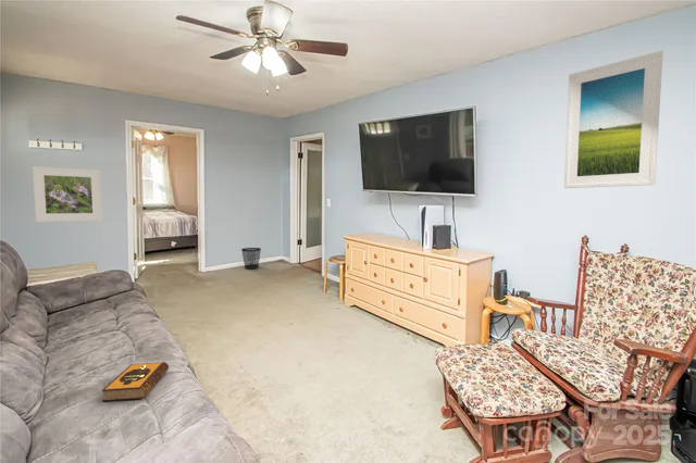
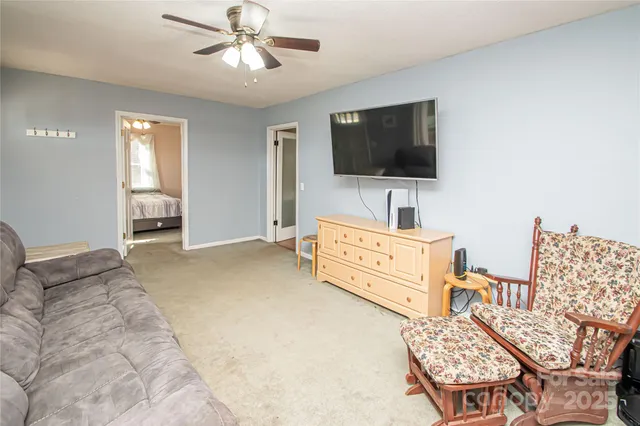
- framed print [32,165,103,223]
- hardback book [101,361,170,402]
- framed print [563,50,664,189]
- wastebasket [240,247,262,270]
